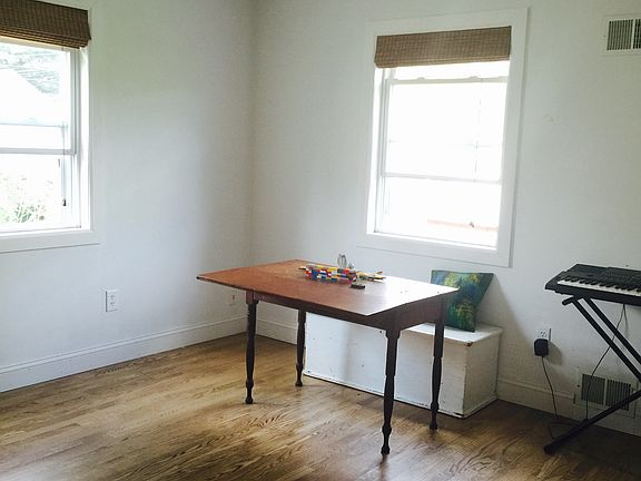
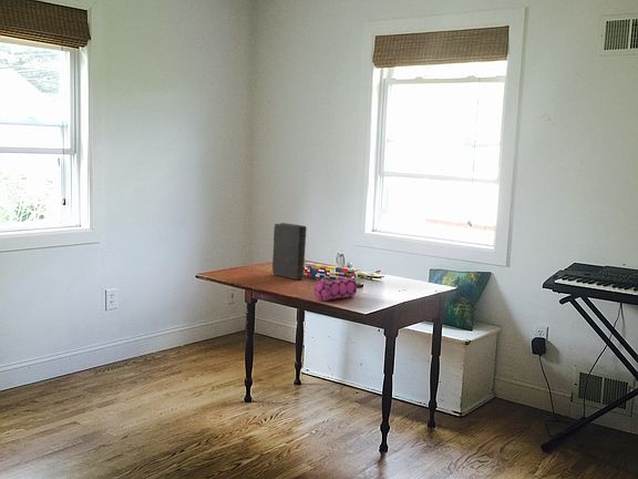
+ pencil case [313,276,358,302]
+ book [271,222,308,281]
